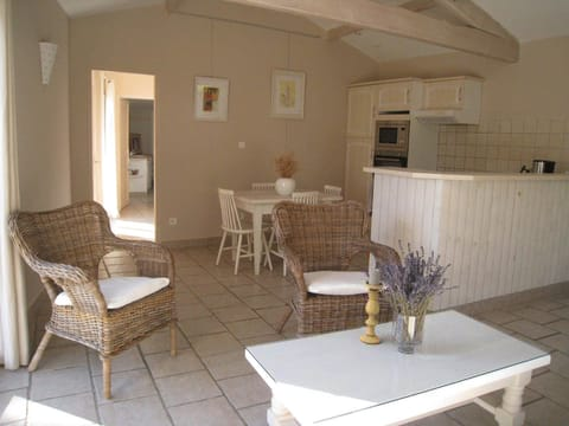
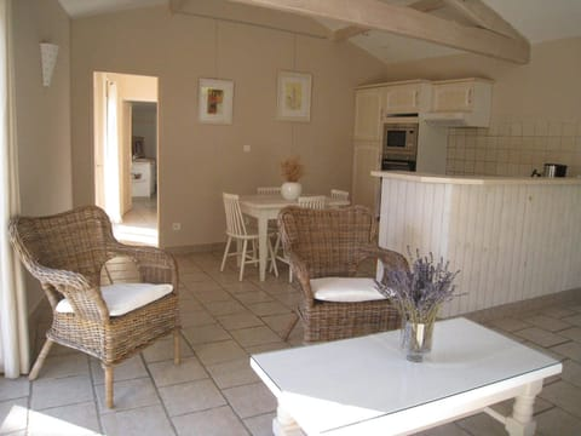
- candle holder [359,266,385,346]
